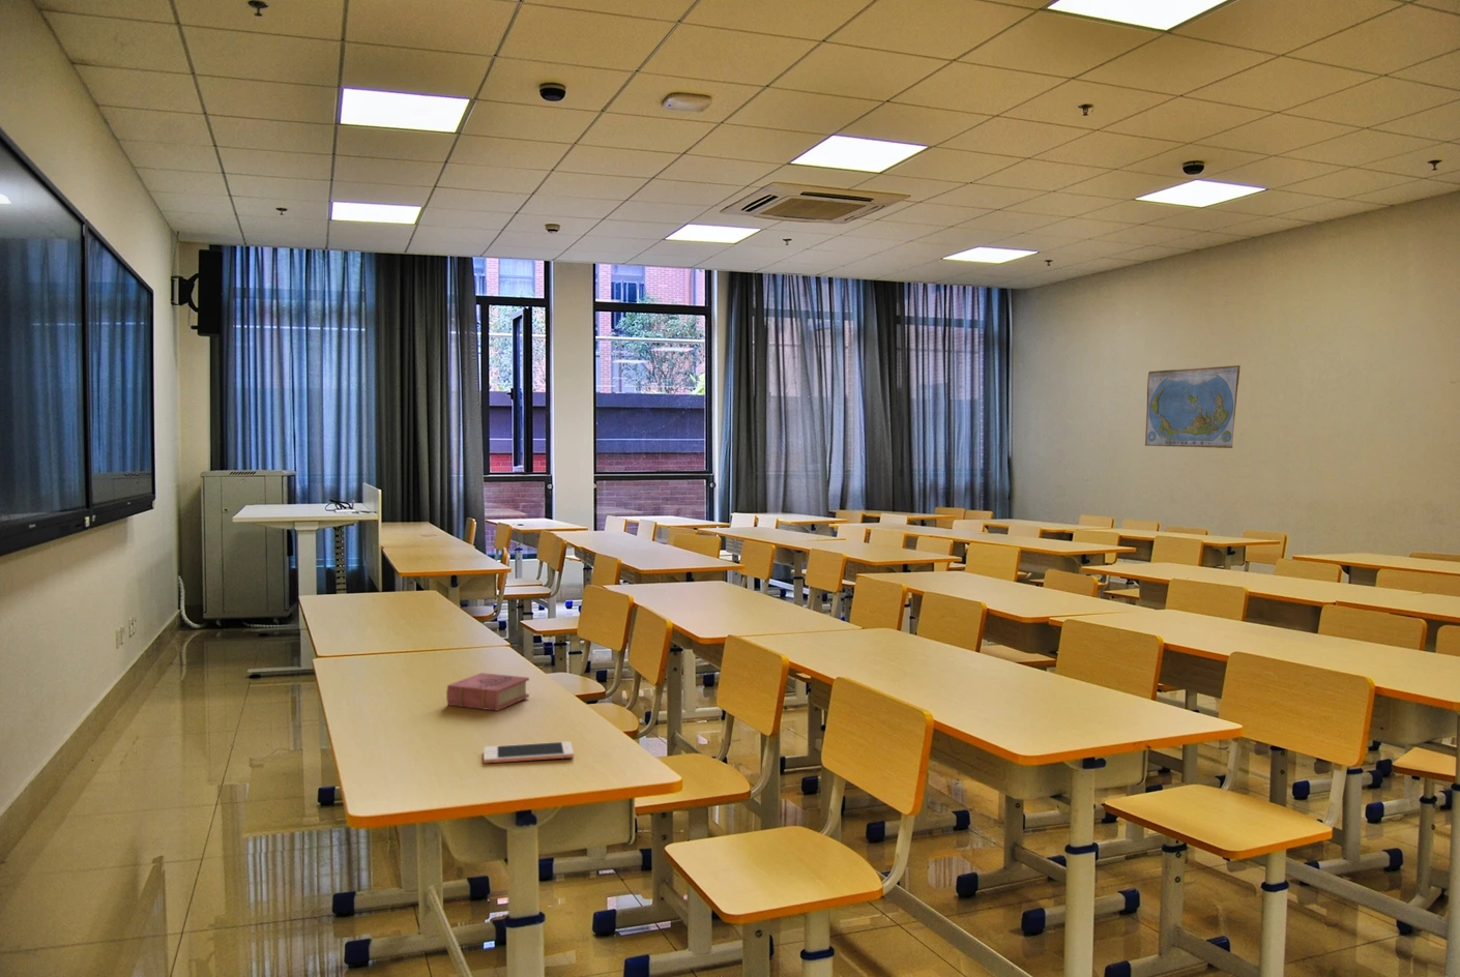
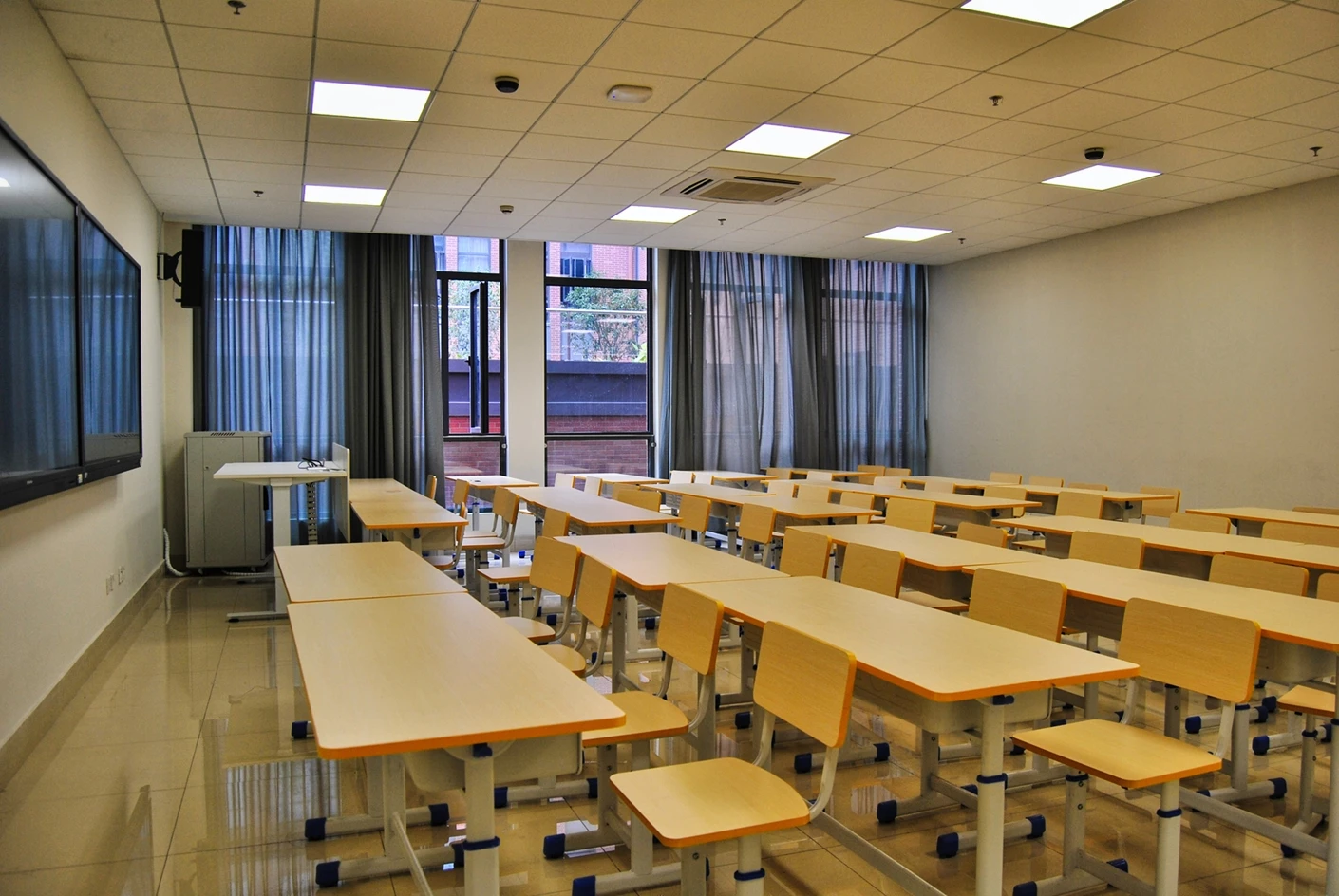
- cell phone [483,741,575,764]
- world map [1144,364,1242,449]
- book [445,672,530,712]
